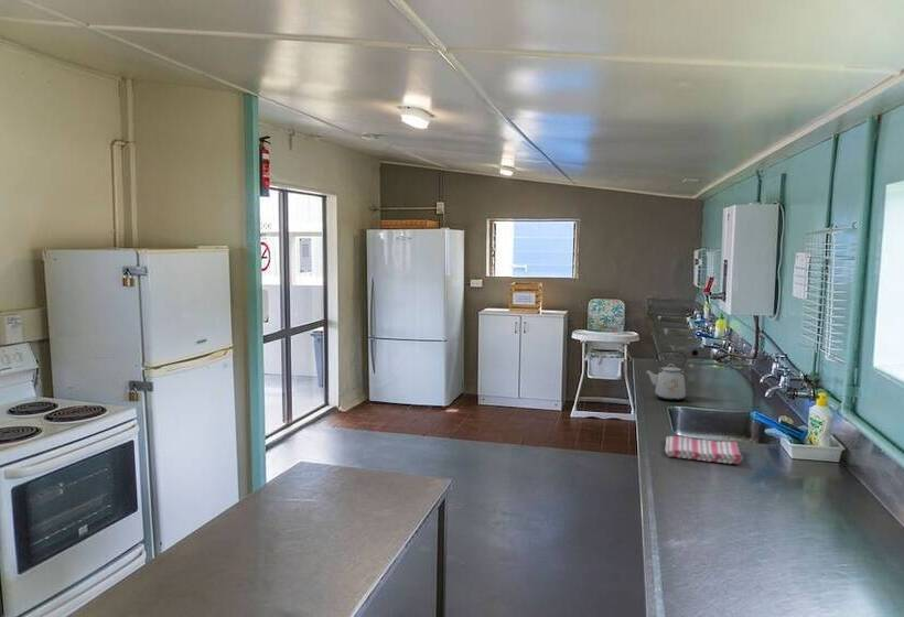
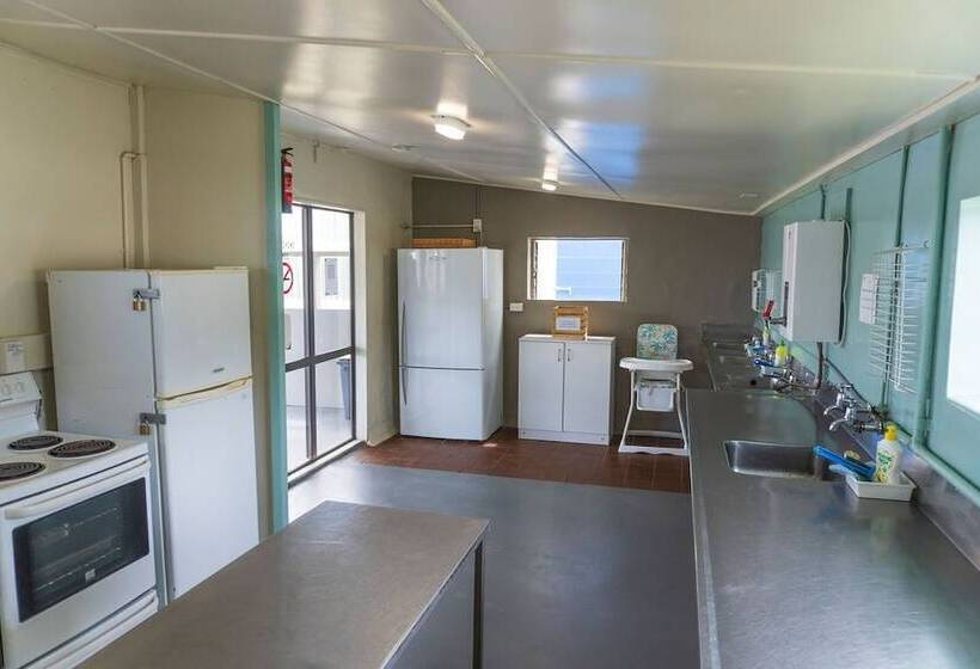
- kettle [644,349,688,401]
- dish towel [664,435,744,465]
